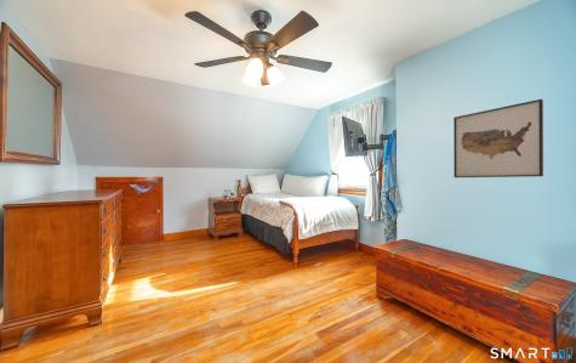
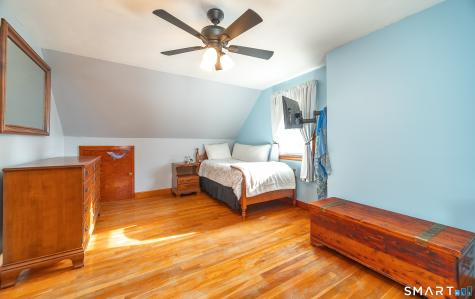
- wall art [452,98,544,178]
